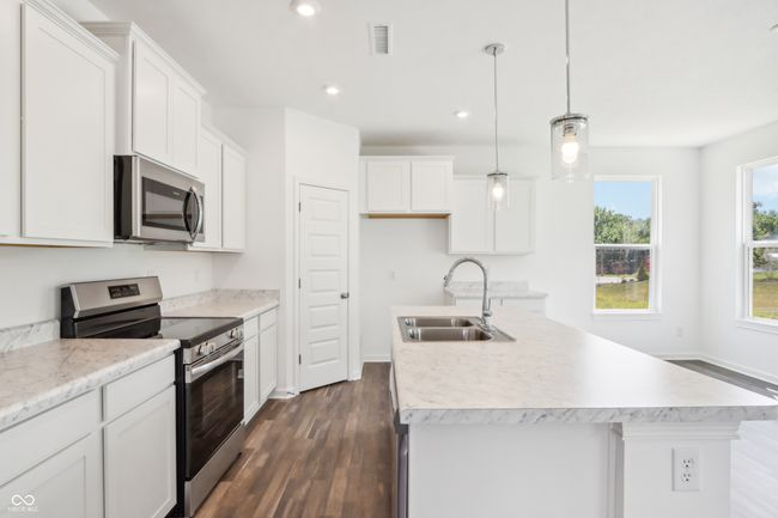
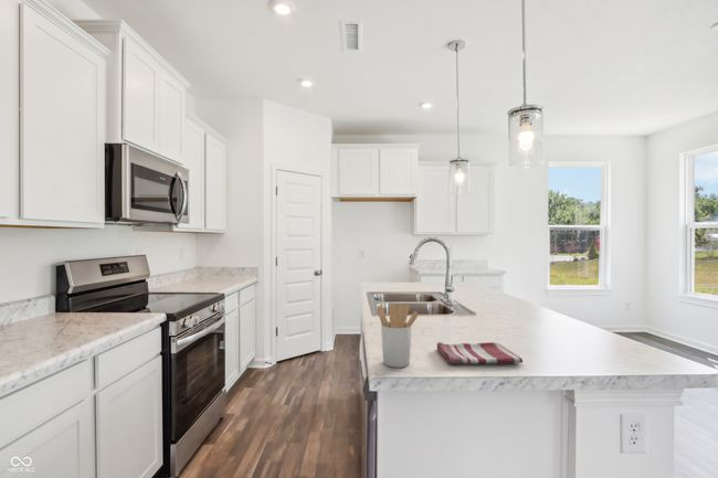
+ dish towel [435,341,524,364]
+ utensil holder [377,302,419,369]
